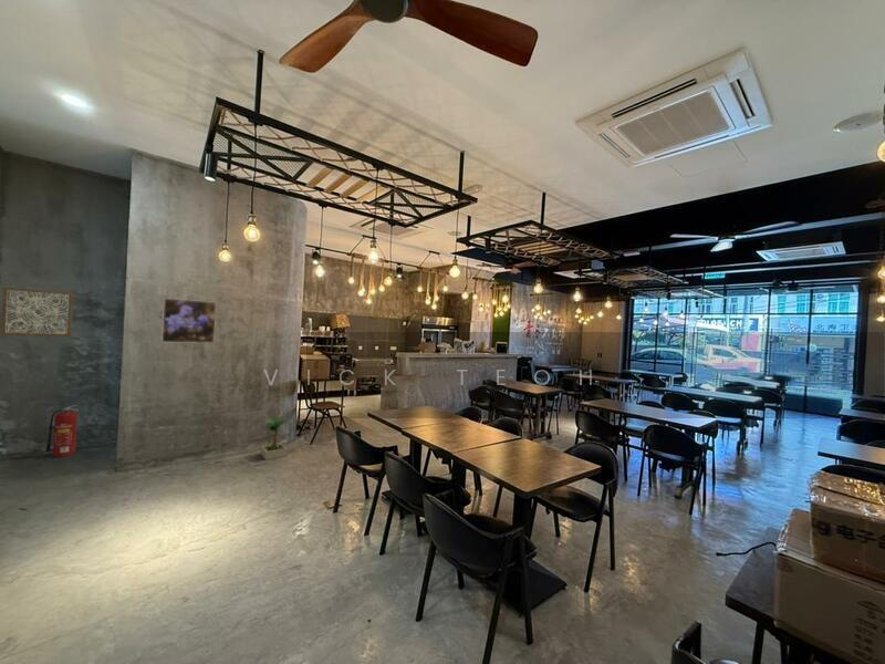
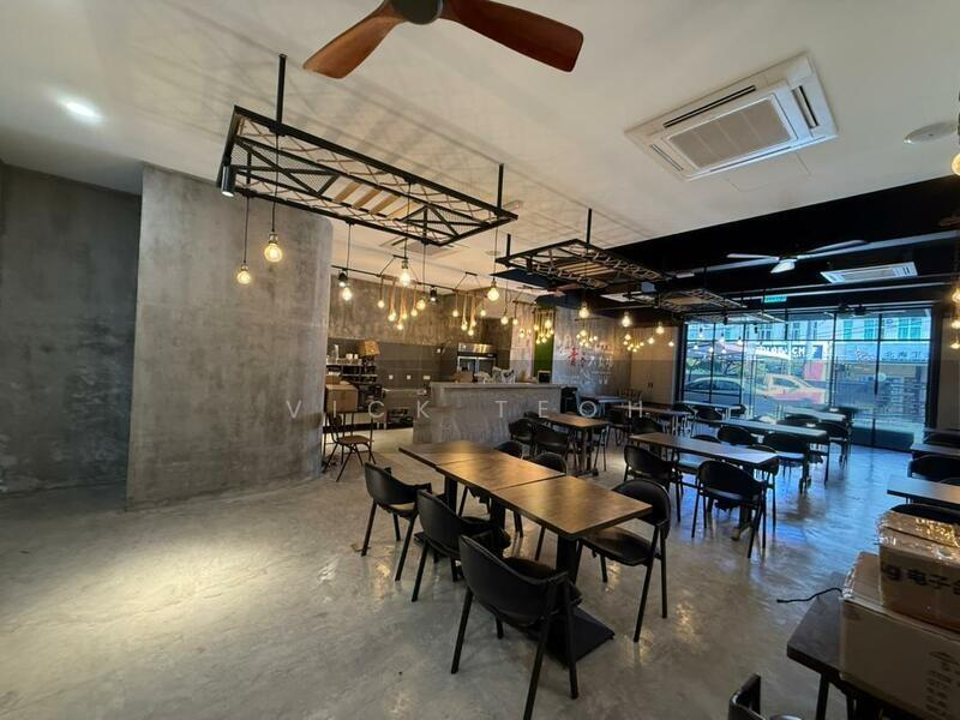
- potted plant [260,415,289,460]
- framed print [160,298,217,344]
- wall art [0,286,74,338]
- fire extinguisher [44,404,80,458]
